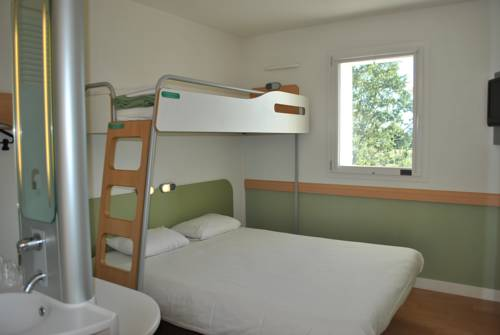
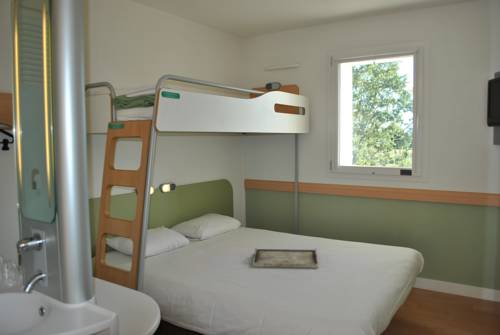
+ serving tray [252,247,319,269]
